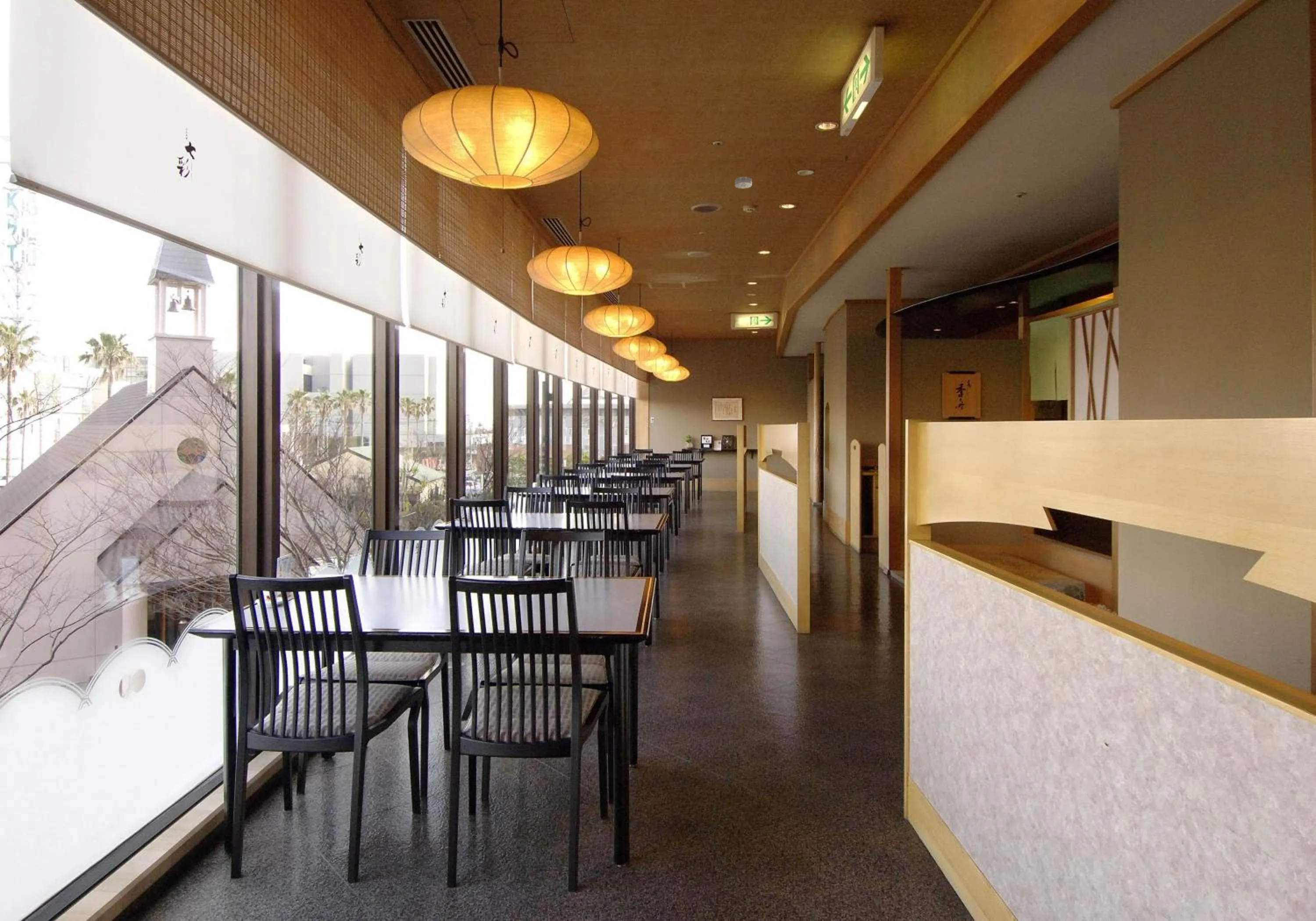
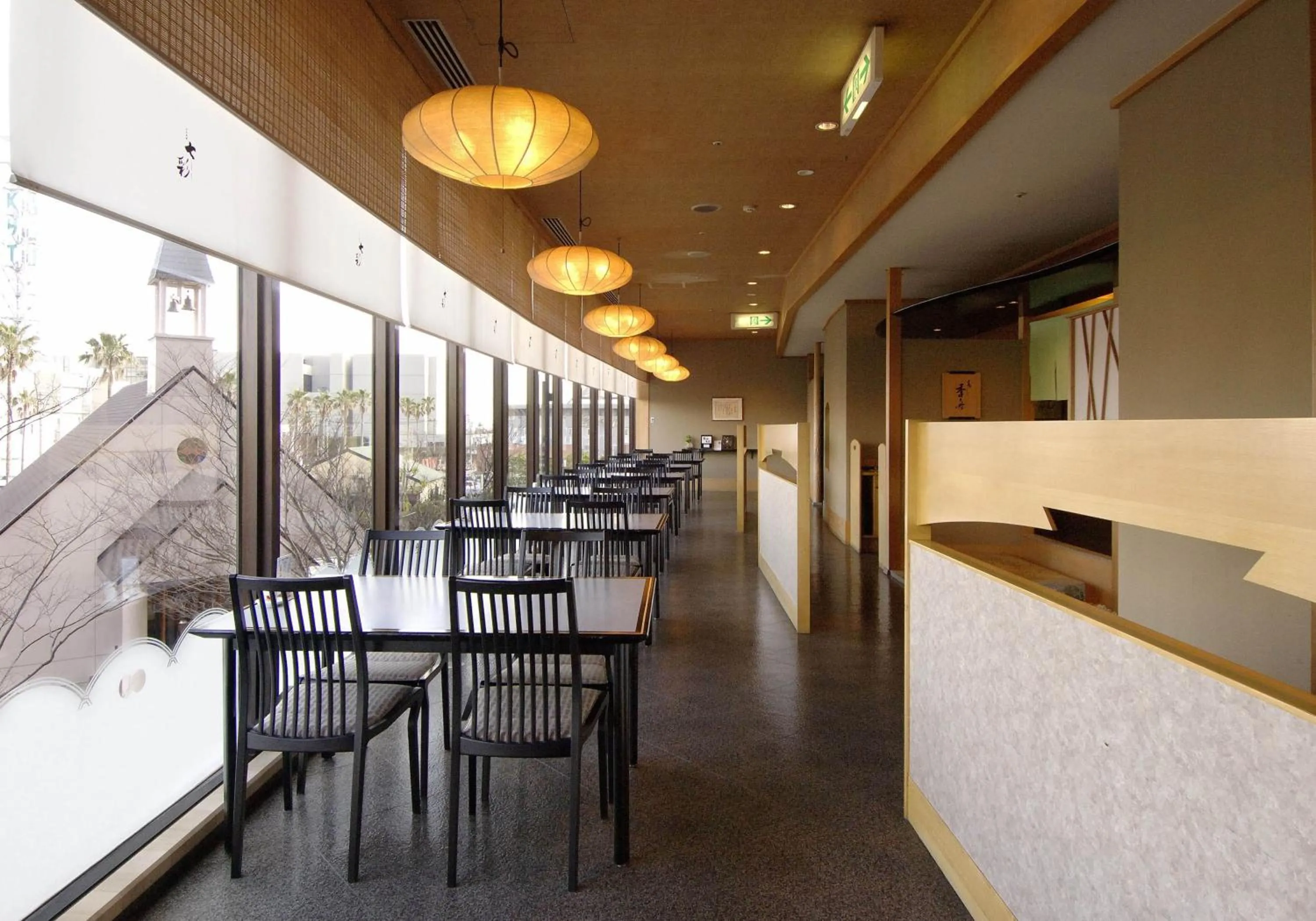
- smoke detector [734,176,752,189]
